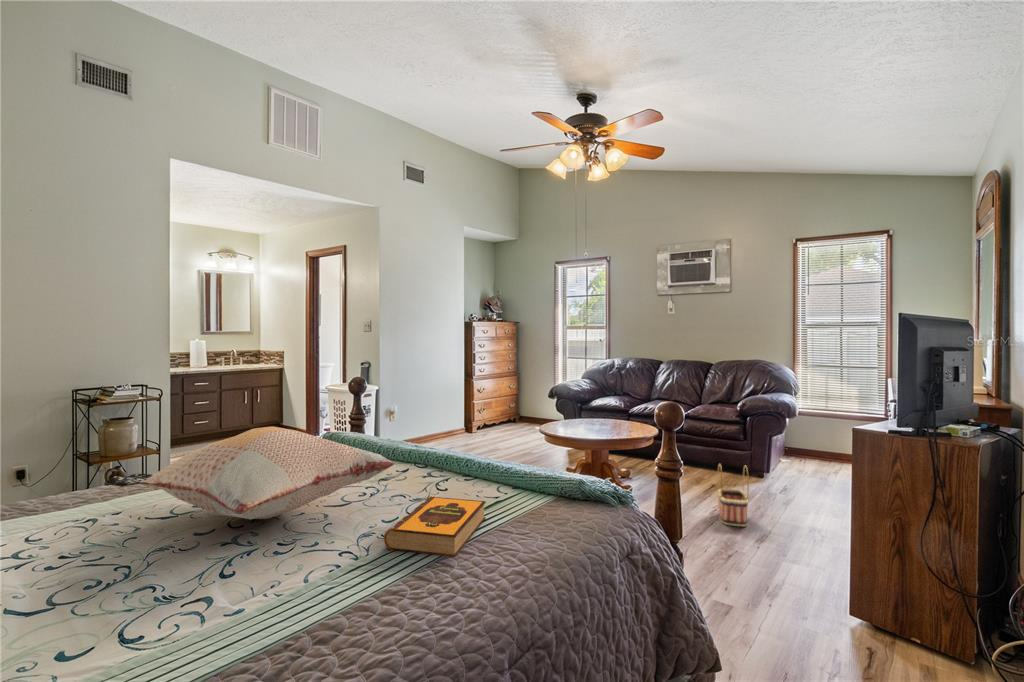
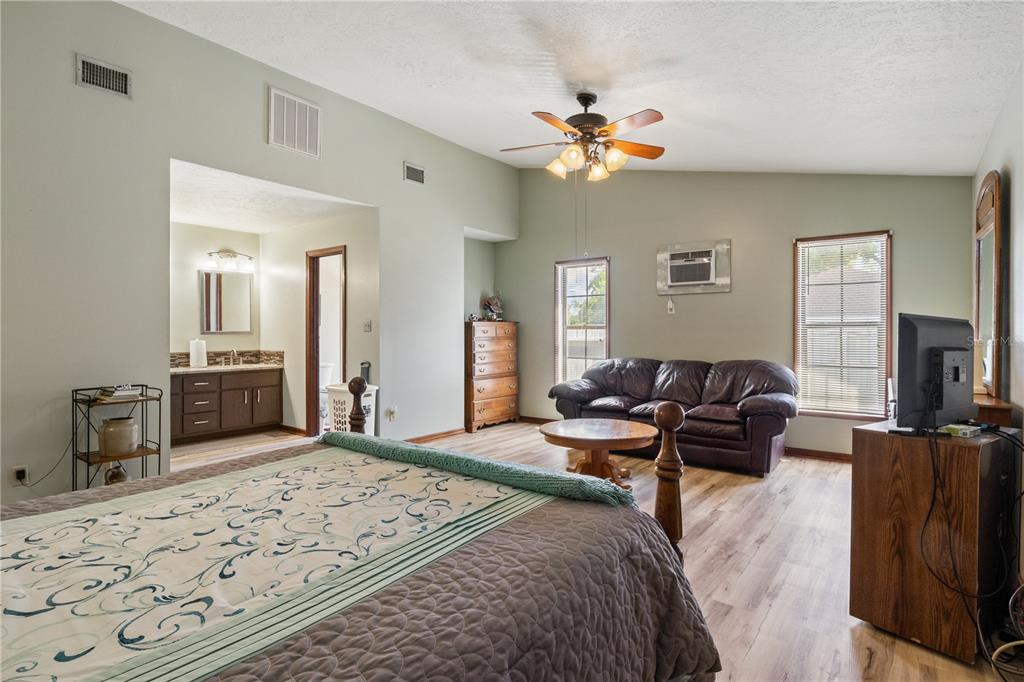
- hardback book [383,495,487,558]
- decorative pillow [104,425,396,521]
- basket [717,463,750,528]
